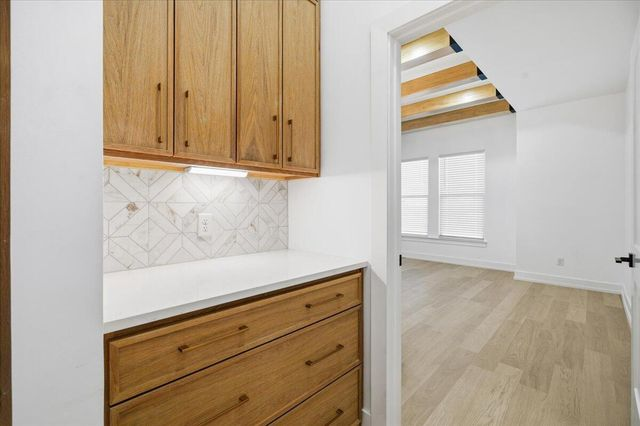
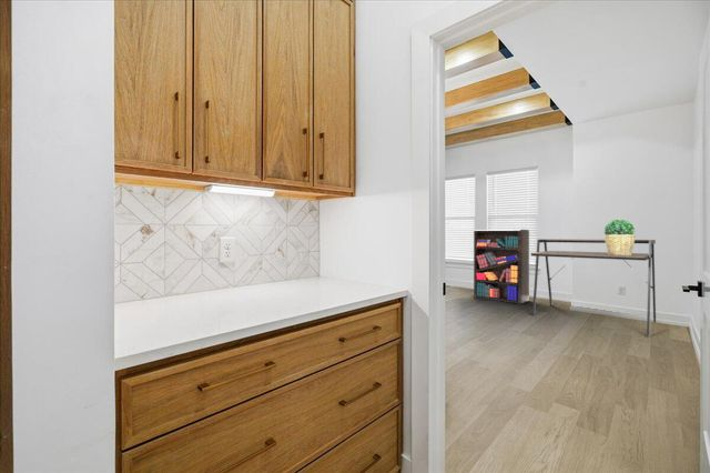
+ desk [530,238,657,336]
+ potted plant [604,219,636,255]
+ bookshelf [473,229,530,305]
